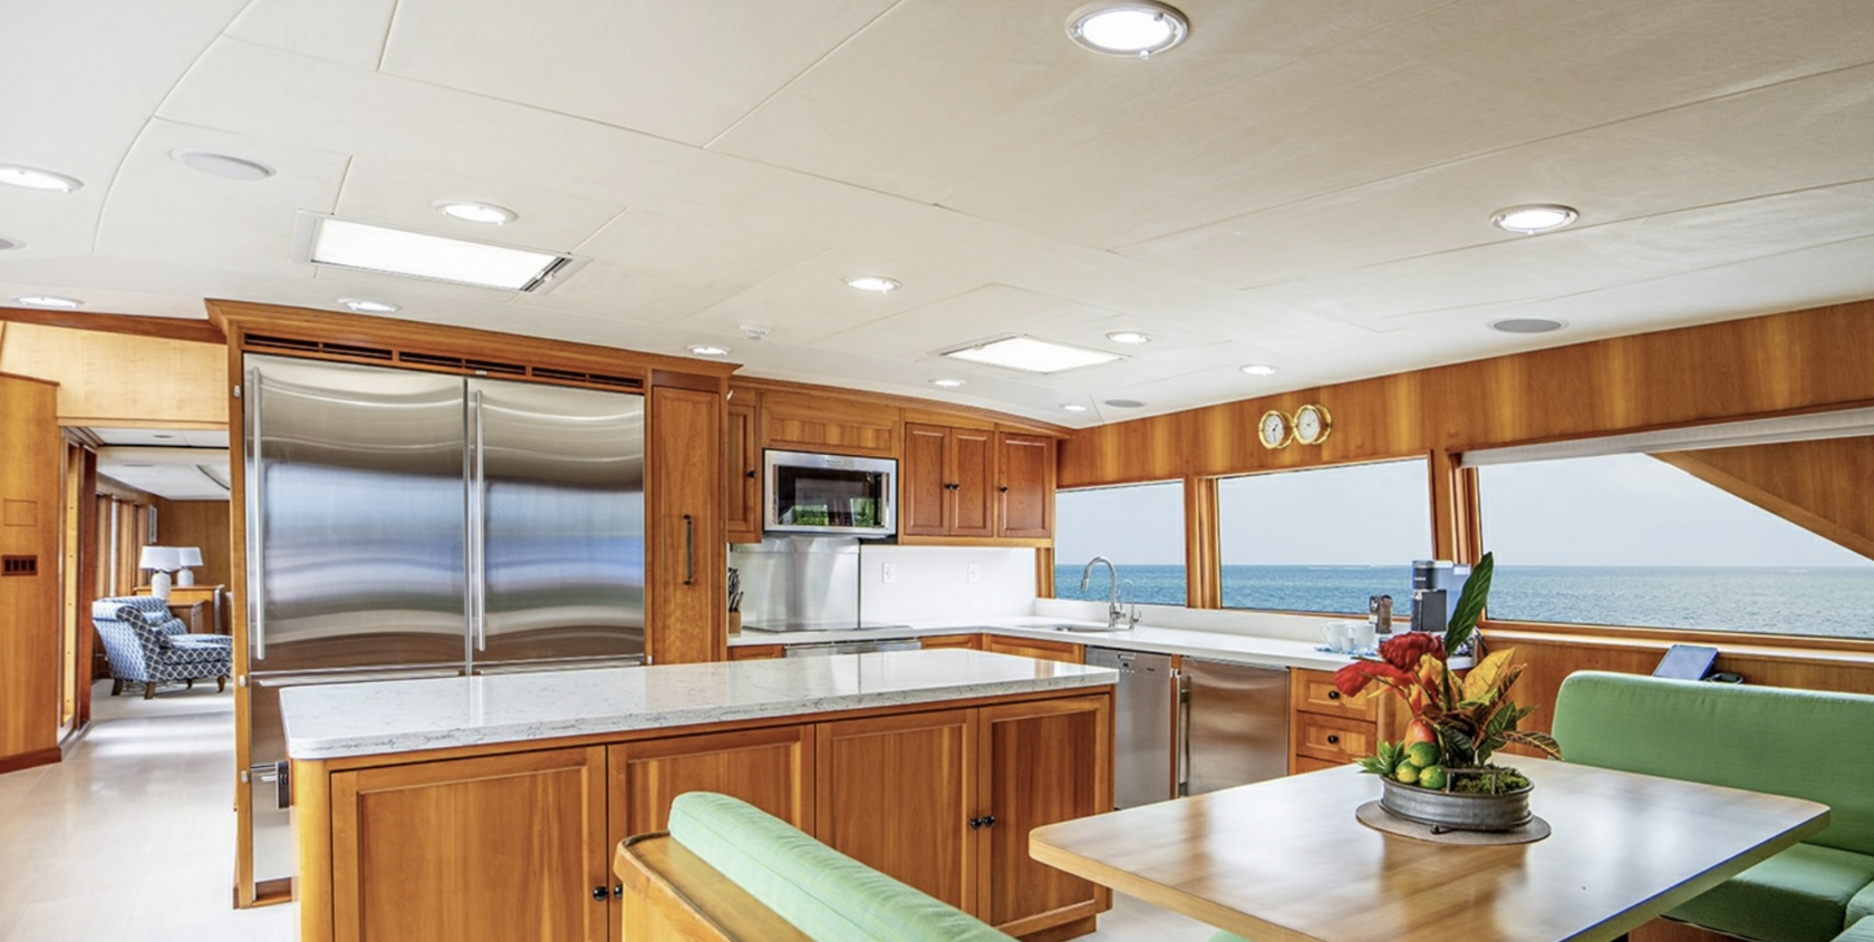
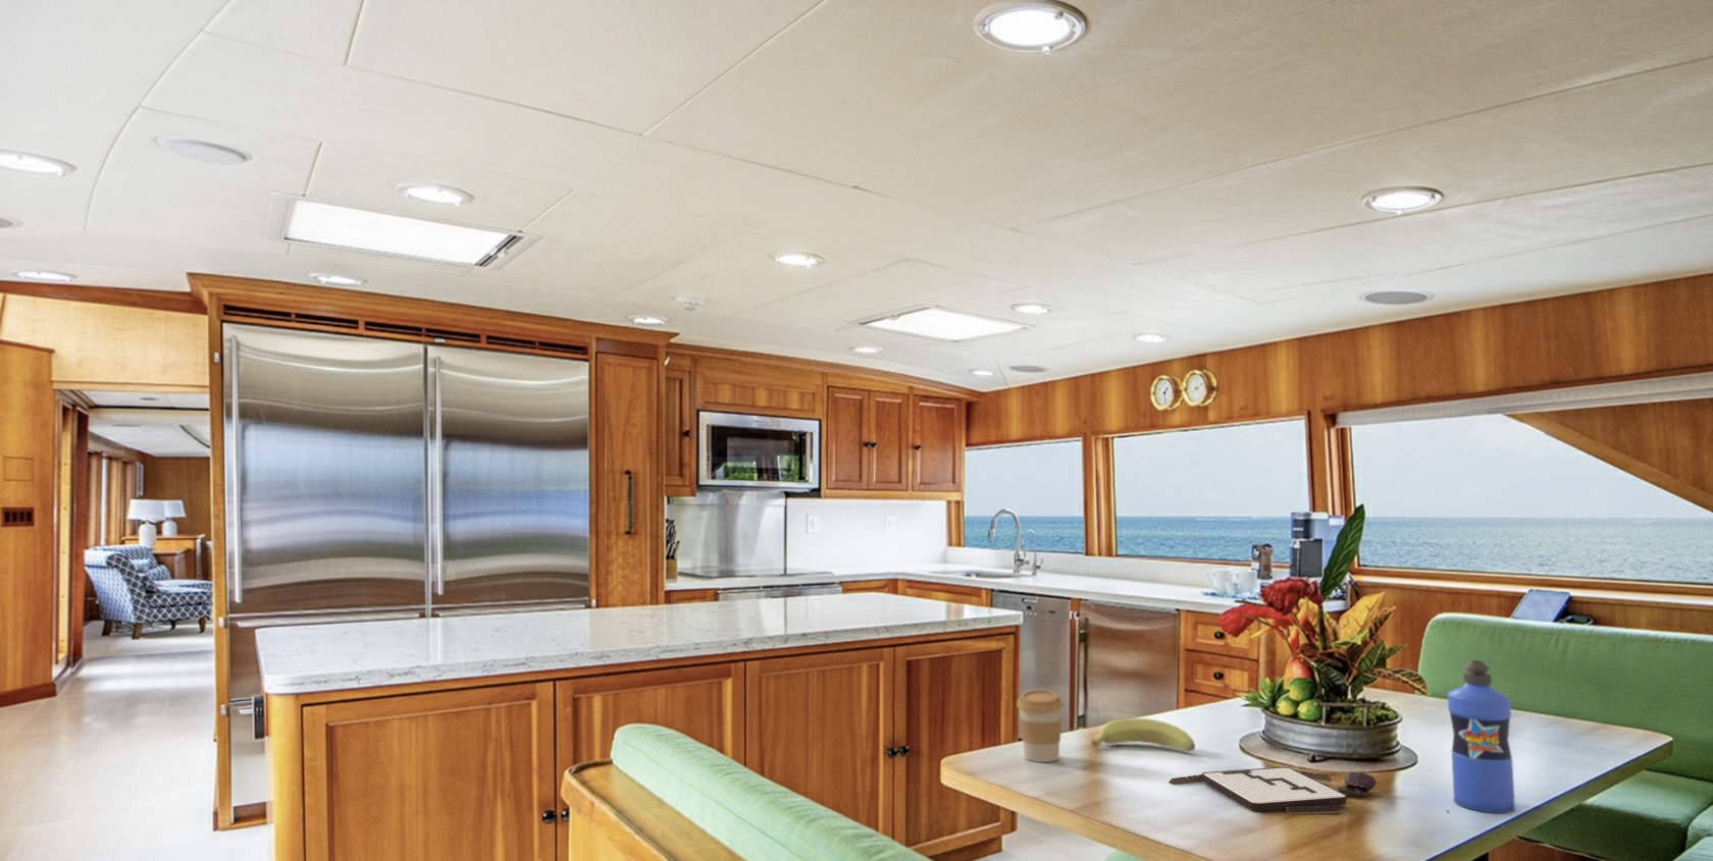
+ board game [1168,767,1378,815]
+ water bottle [1447,659,1516,814]
+ banana [1090,717,1197,752]
+ coffee cup [1016,689,1065,763]
